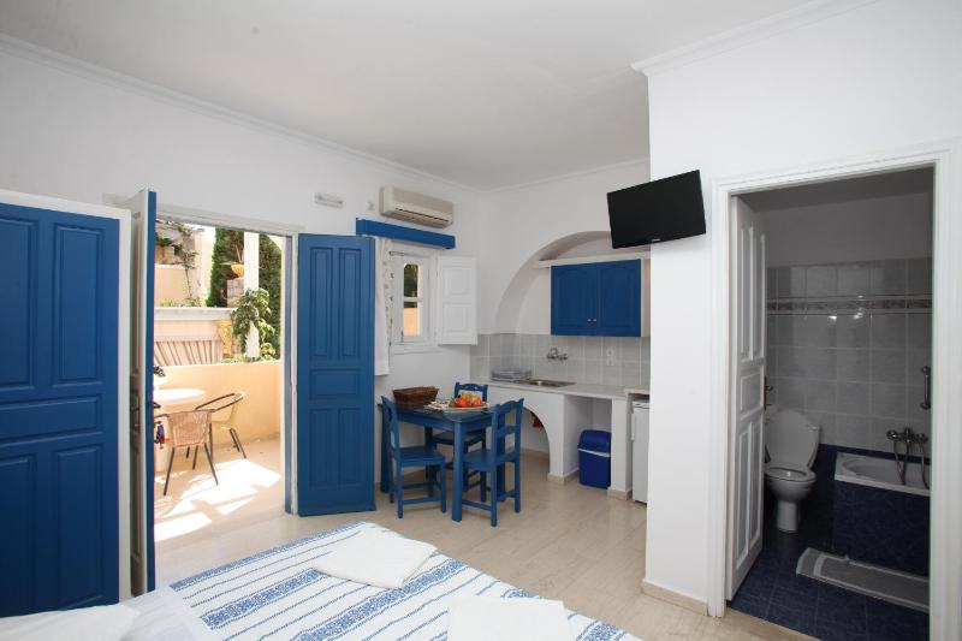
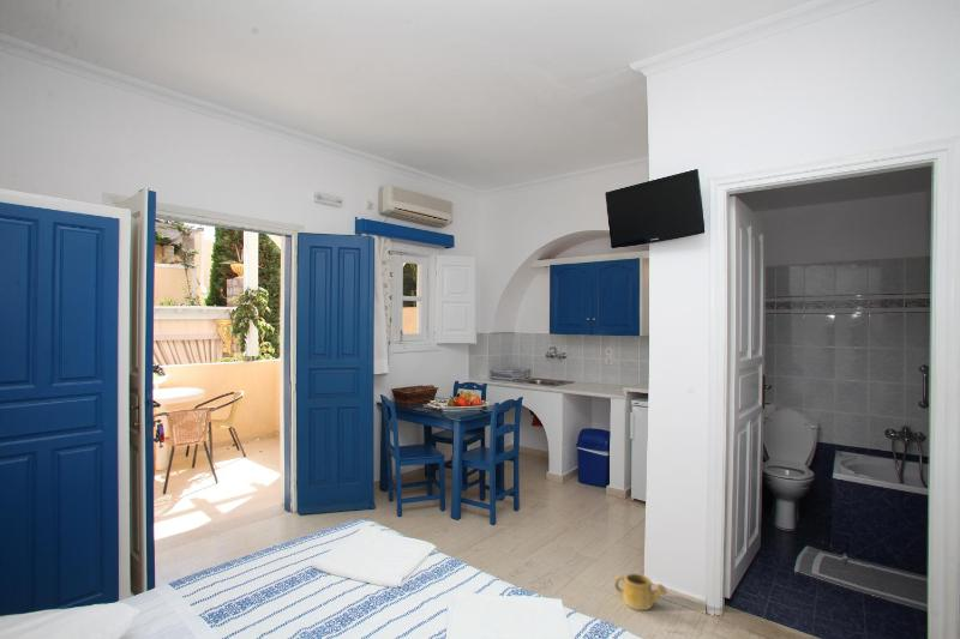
+ watering can [613,572,668,611]
